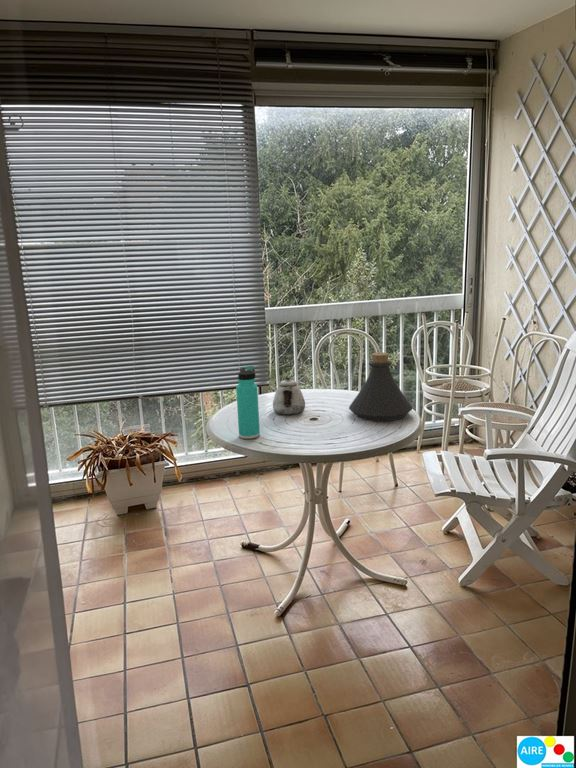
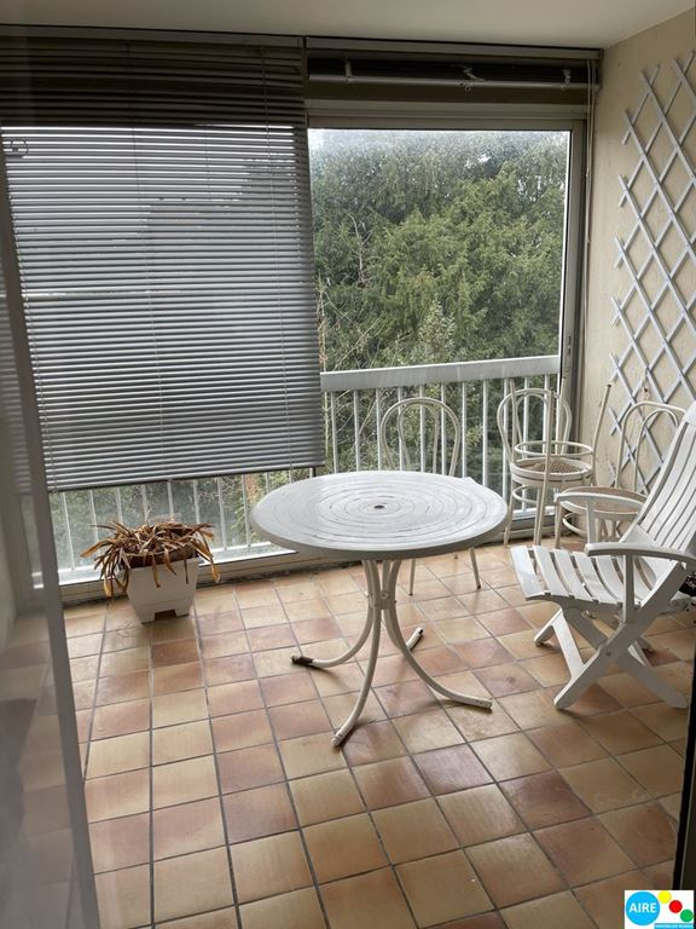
- thermos bottle [235,365,261,440]
- teapot [272,377,306,416]
- bottle [348,351,413,422]
